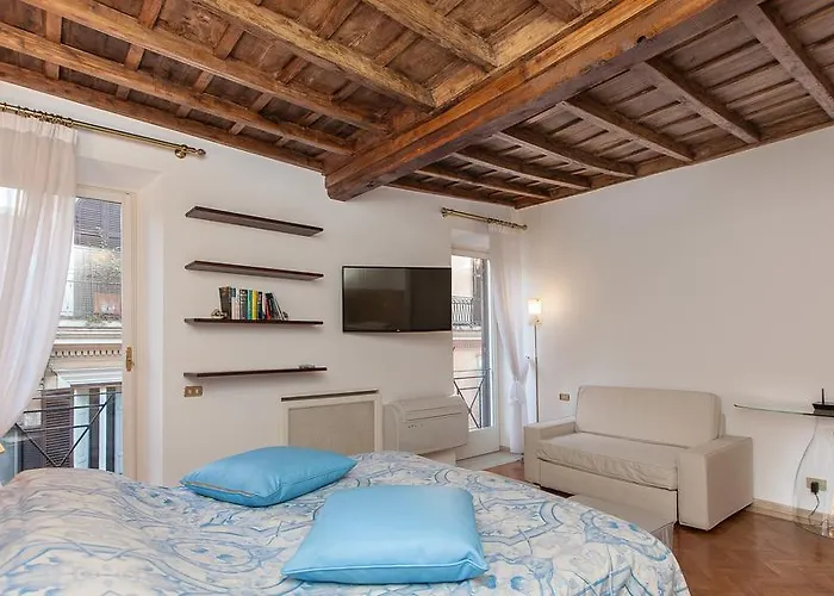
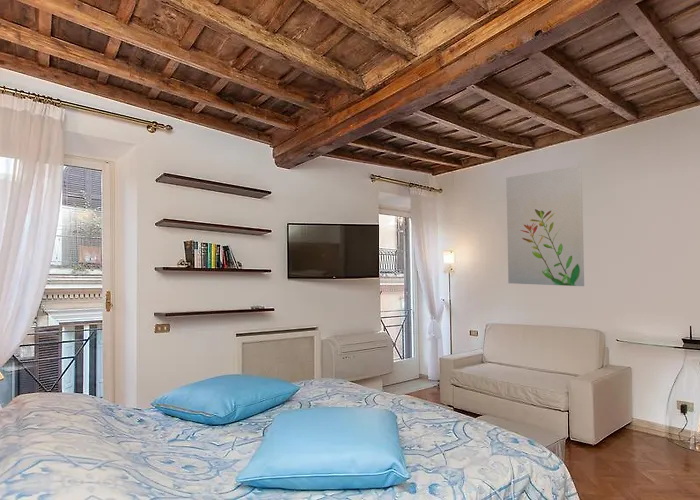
+ wall art [505,165,585,287]
